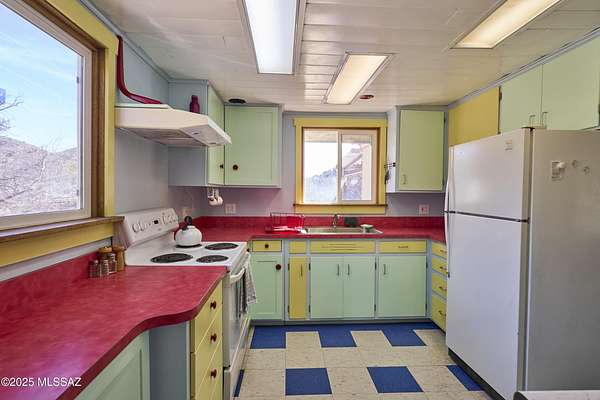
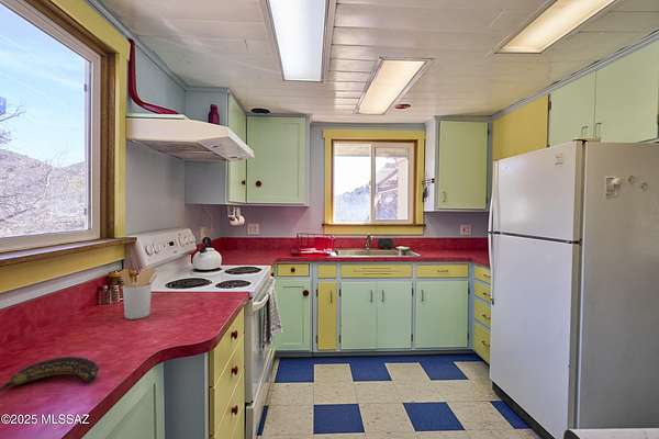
+ utensil holder [119,267,158,320]
+ banana [0,356,100,392]
